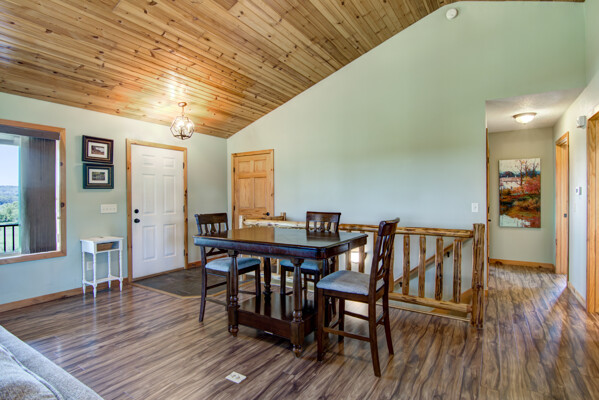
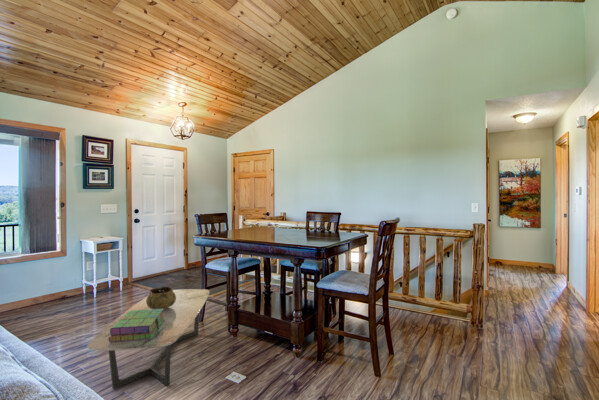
+ coffee table [86,288,211,390]
+ stack of books [108,309,165,342]
+ decorative bowl [146,286,176,310]
